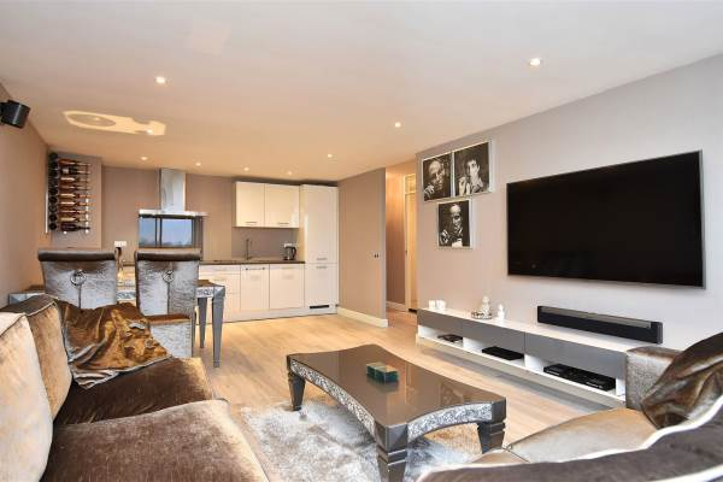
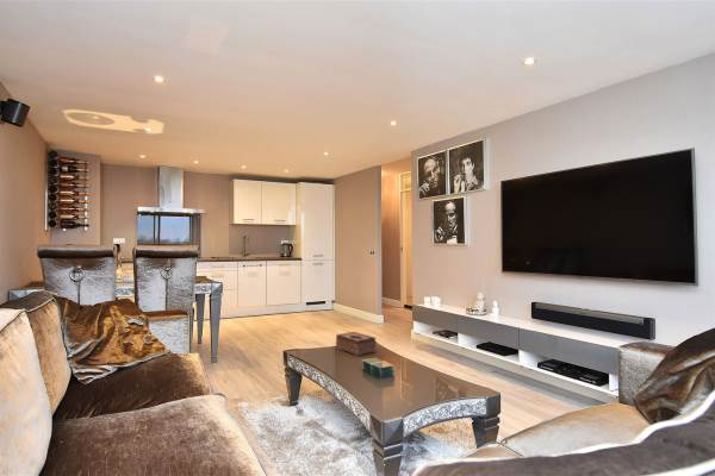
+ tissue box [335,331,378,357]
